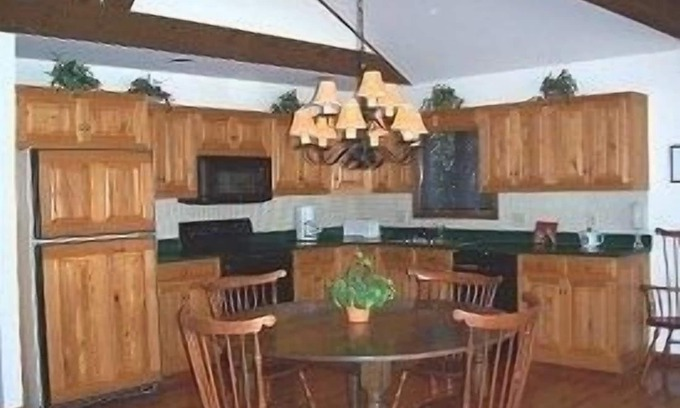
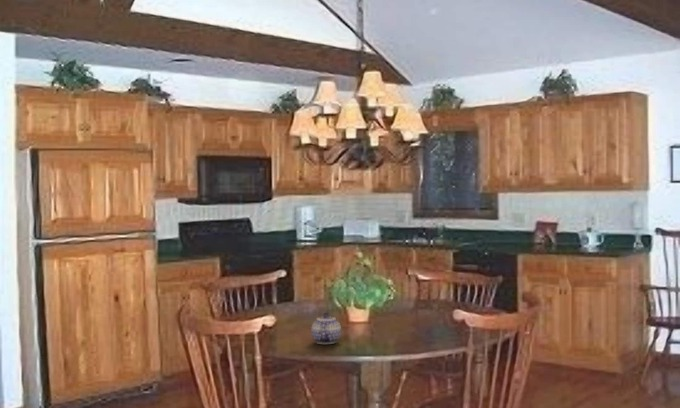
+ teapot [310,312,342,345]
